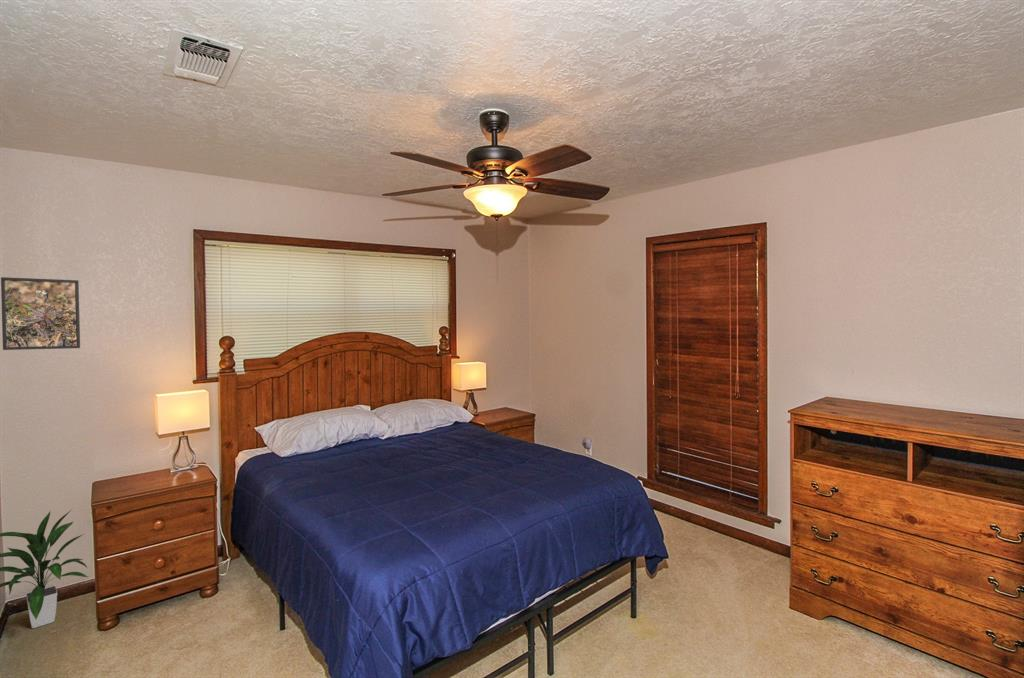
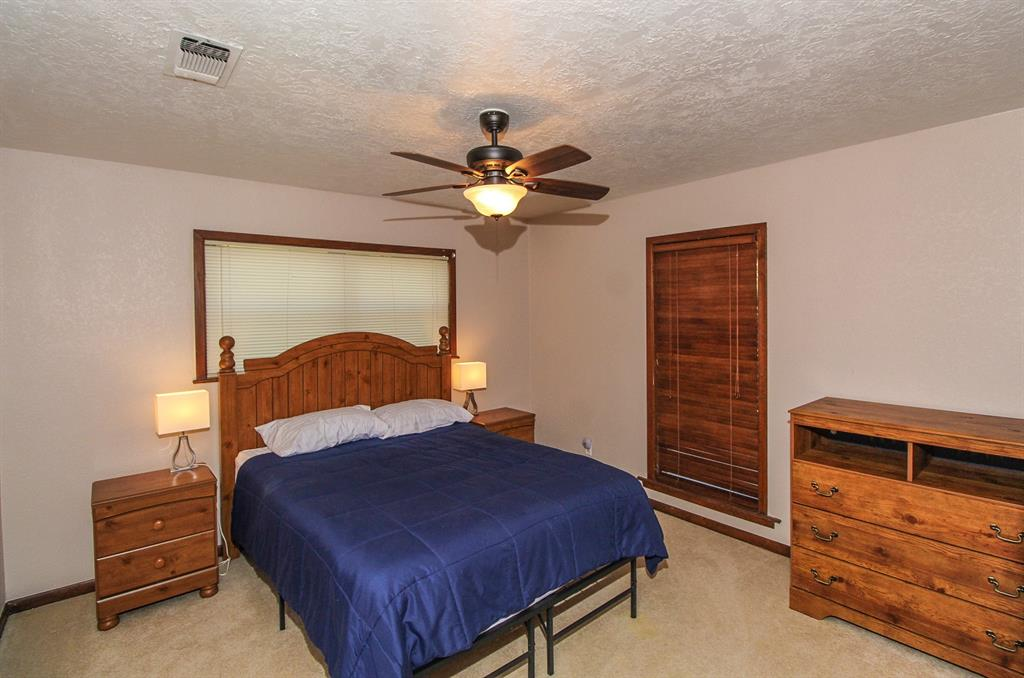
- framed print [0,276,81,351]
- indoor plant [0,509,89,629]
